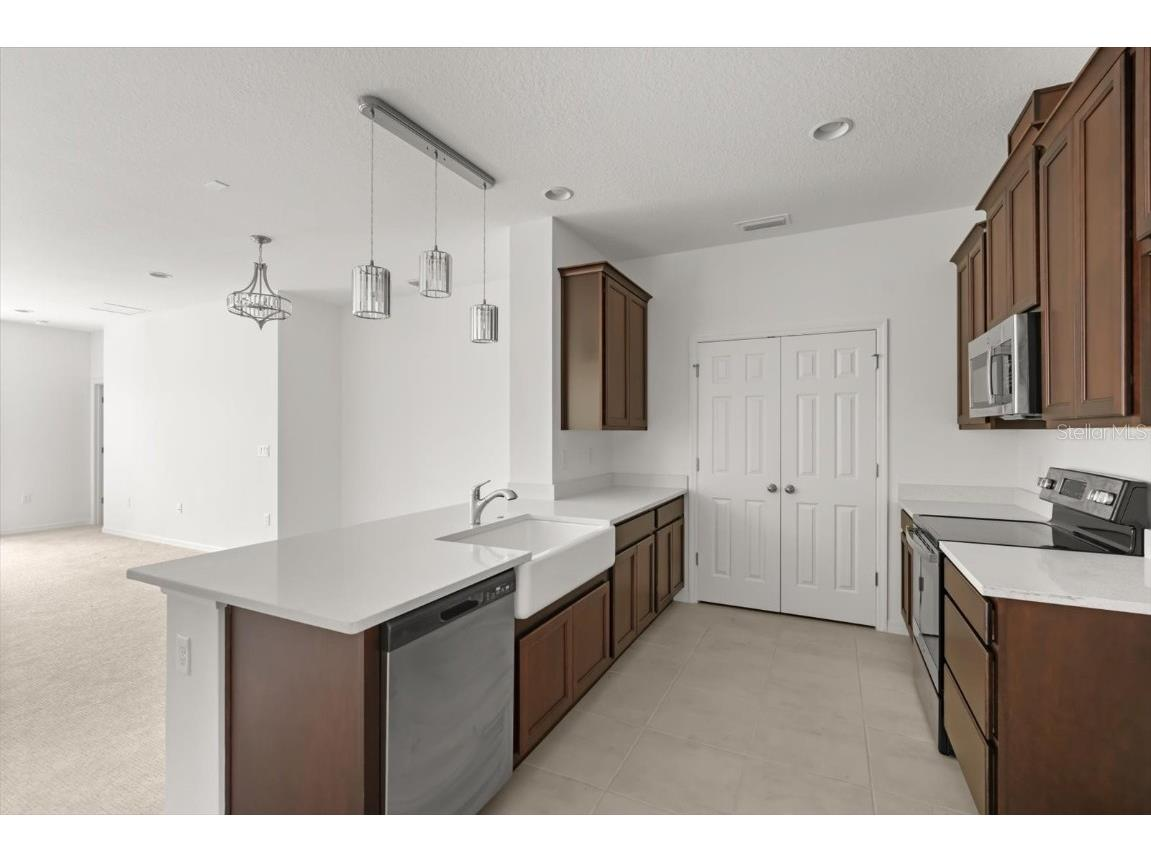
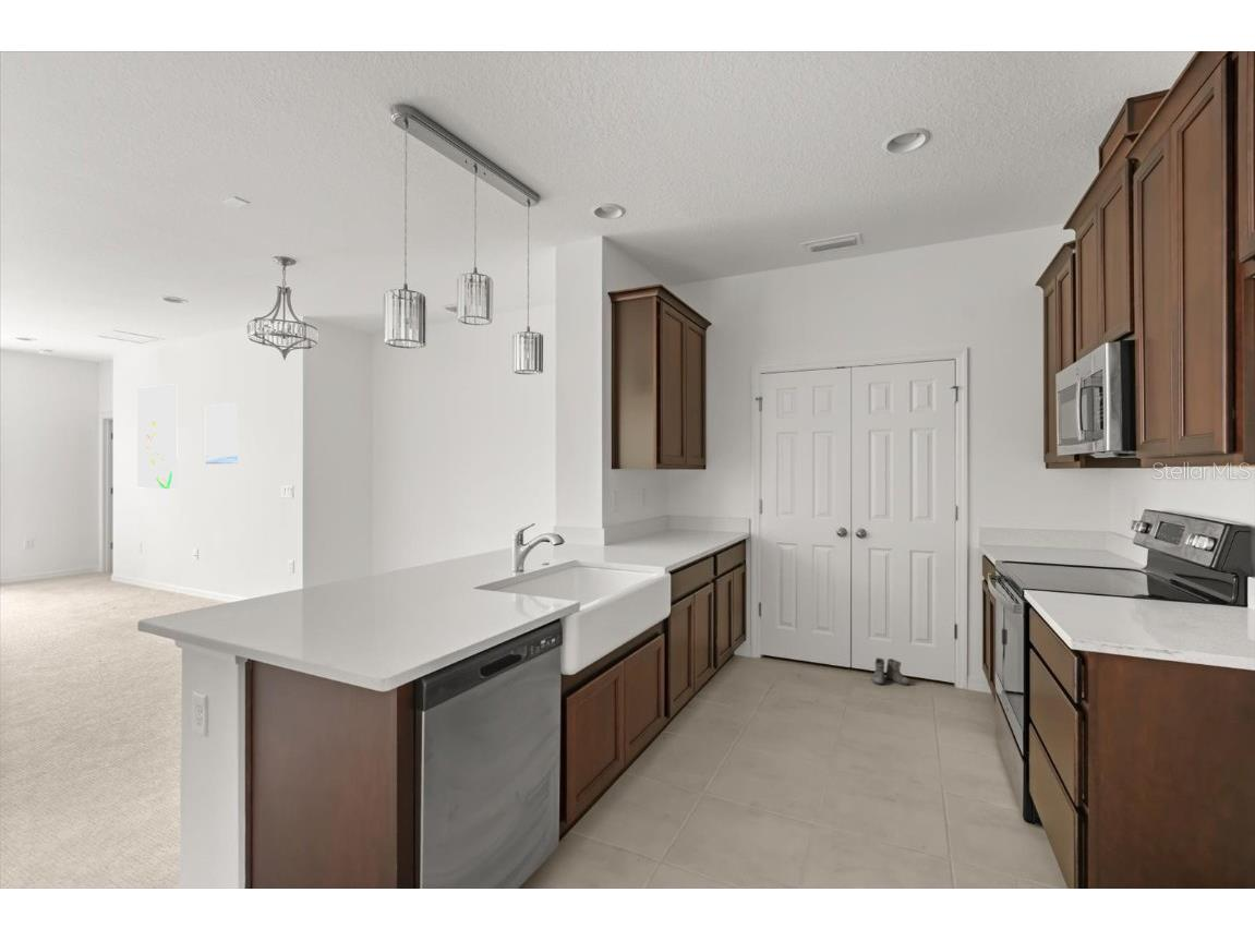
+ wall art [205,402,239,465]
+ boots [871,656,910,687]
+ wall art [136,384,179,490]
